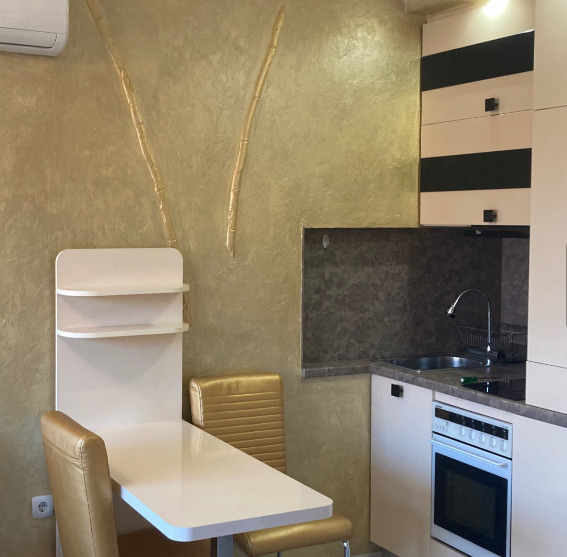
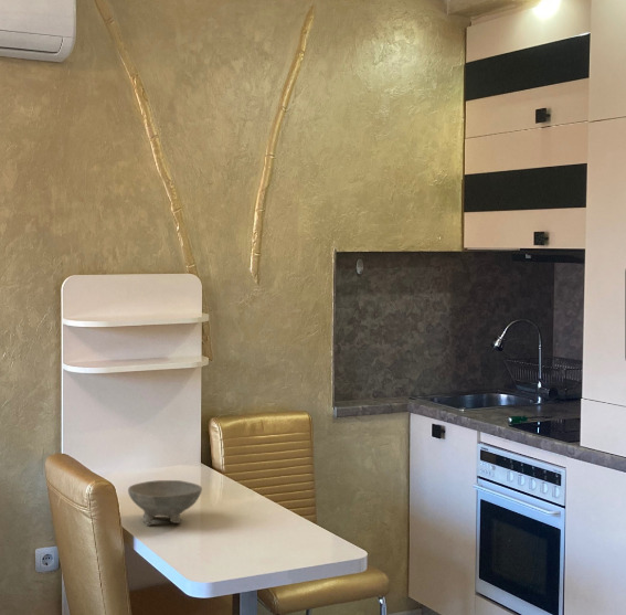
+ bowl [127,479,203,524]
